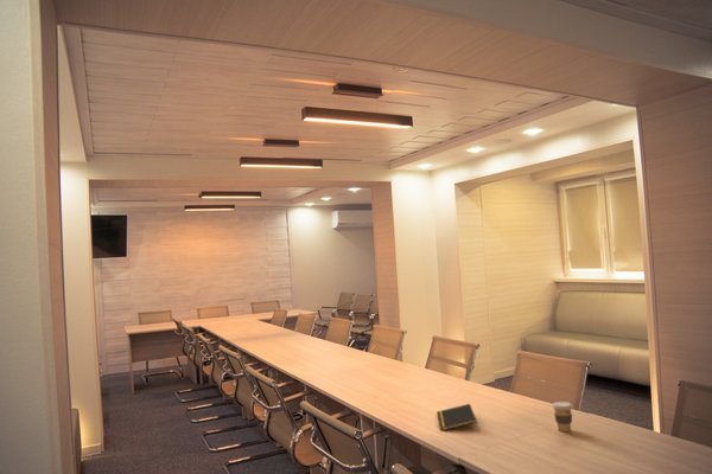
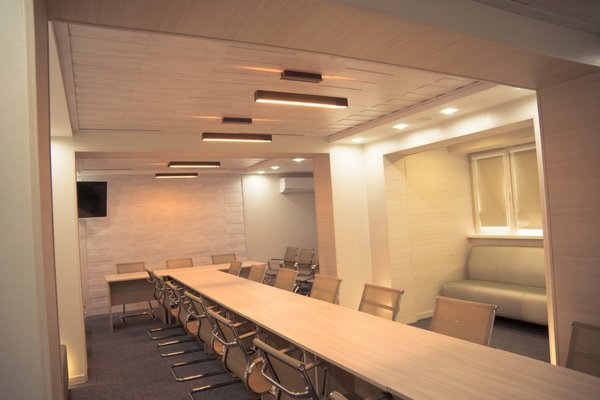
- coffee cup [551,401,574,433]
- notepad [436,403,478,431]
